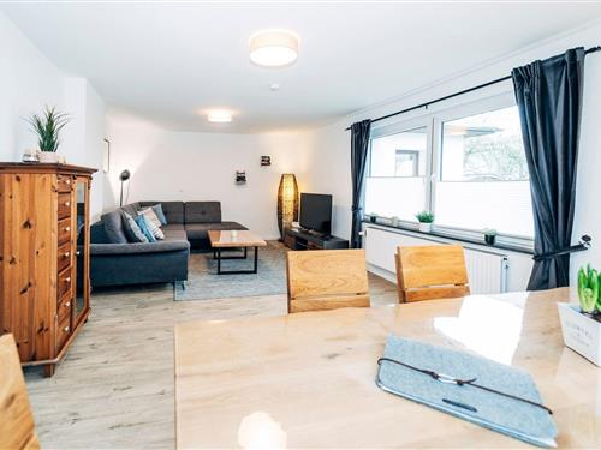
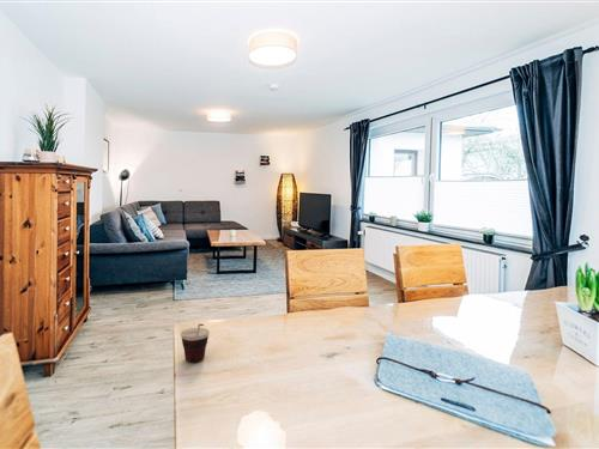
+ cup [180,323,211,363]
